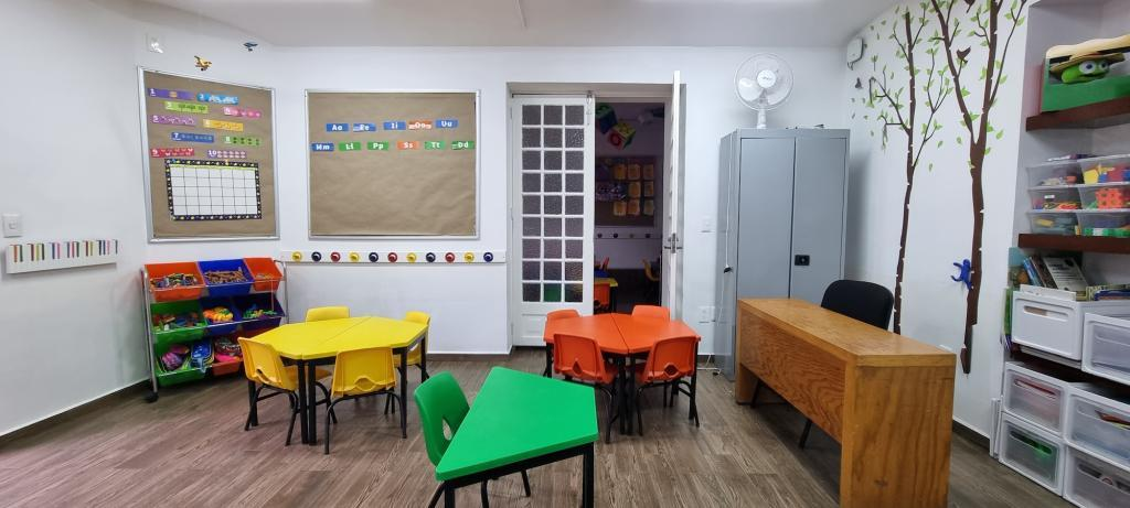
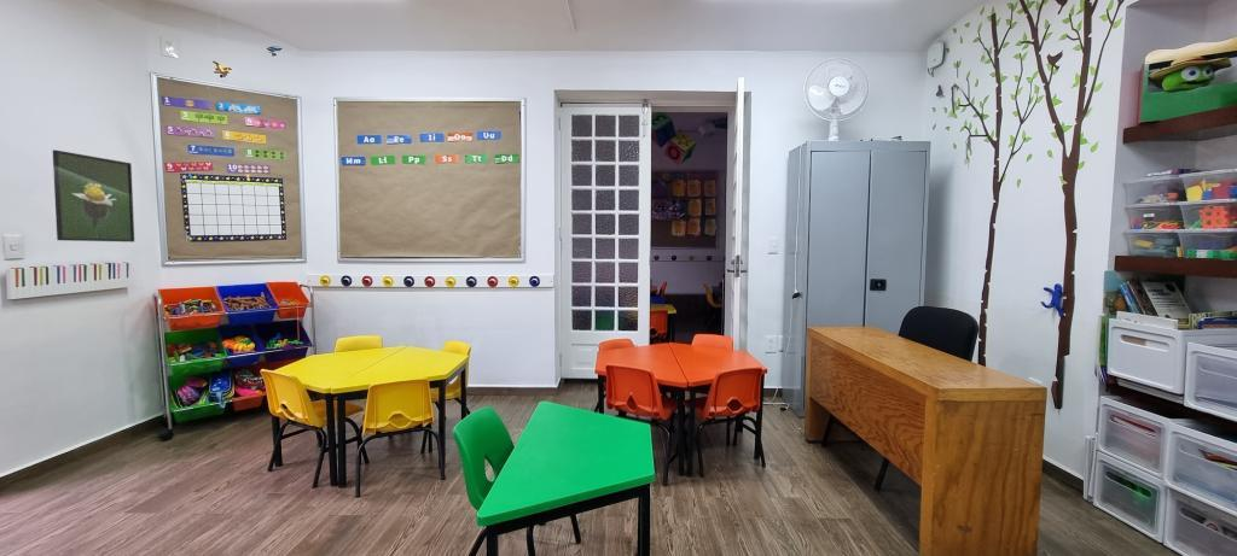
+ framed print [52,148,135,244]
